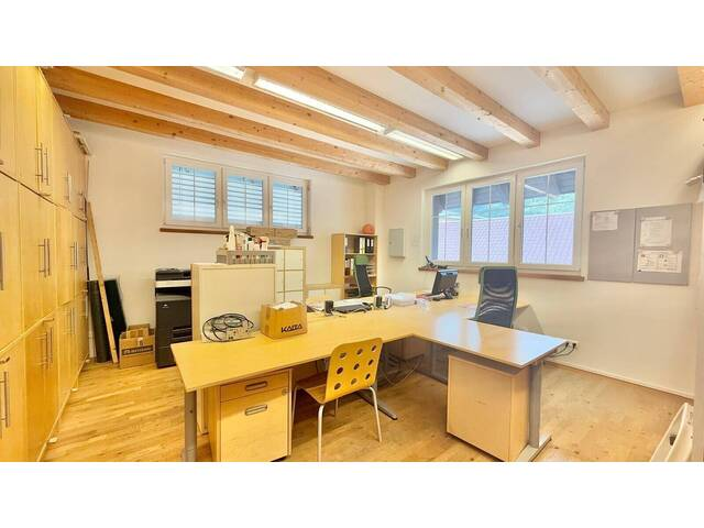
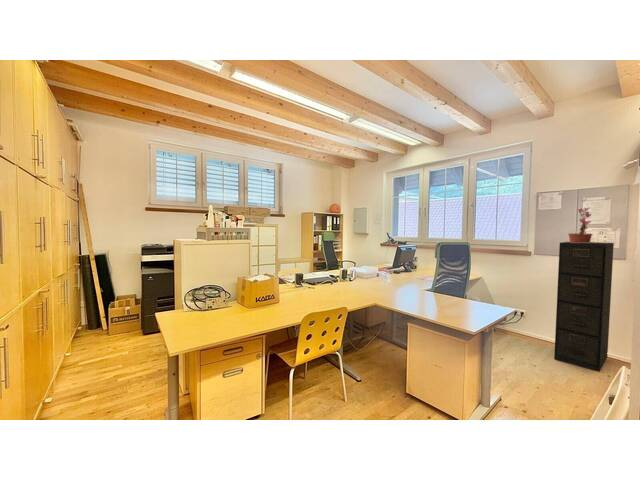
+ filing cabinet [553,241,615,373]
+ potted plant [565,206,594,243]
